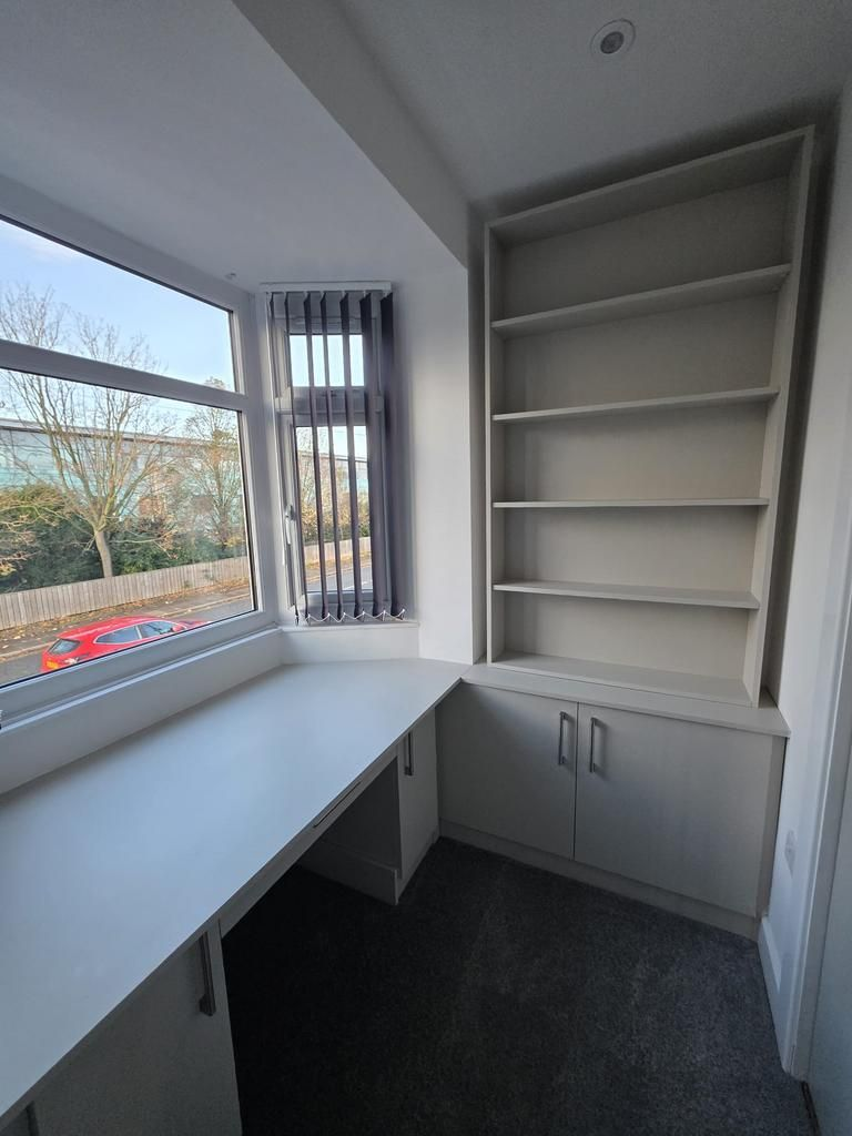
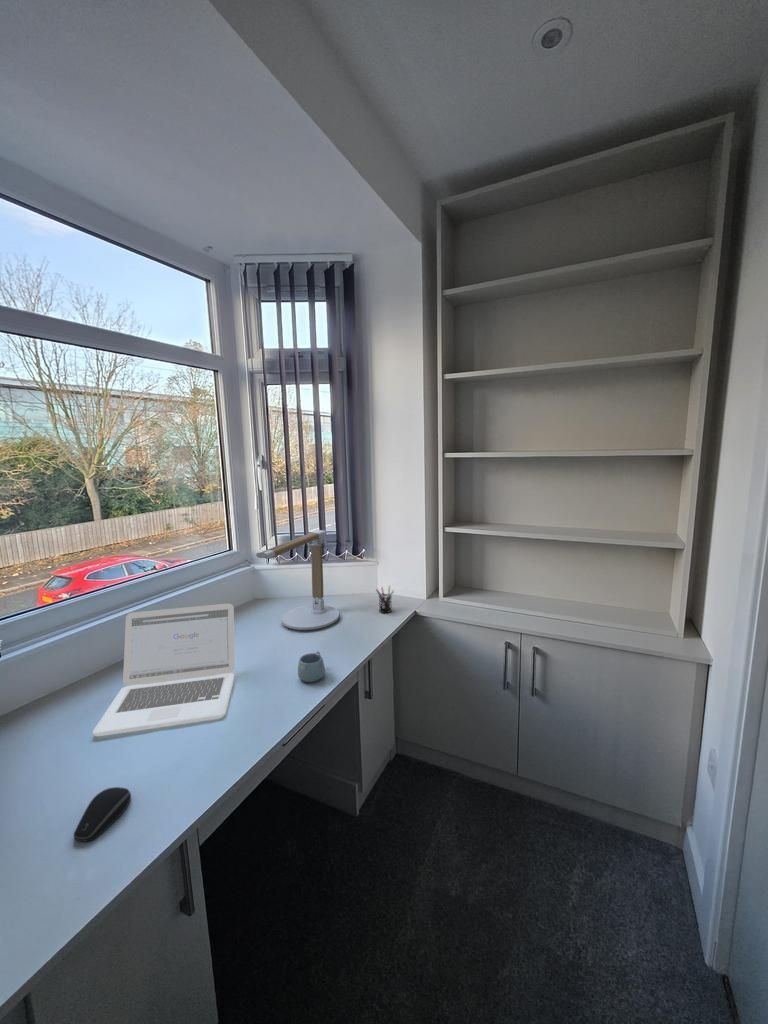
+ mug [297,651,326,683]
+ computer mouse [73,786,132,843]
+ pen holder [375,585,395,614]
+ desk lamp [255,529,340,631]
+ laptop [91,602,236,737]
